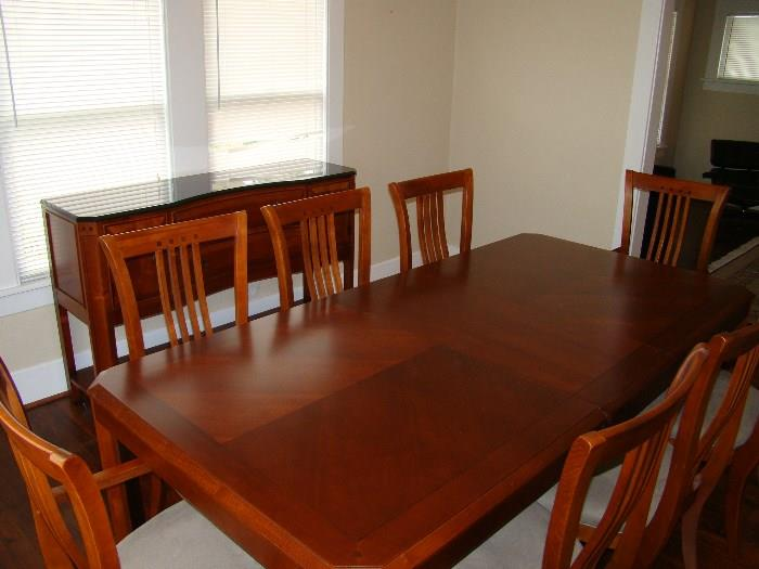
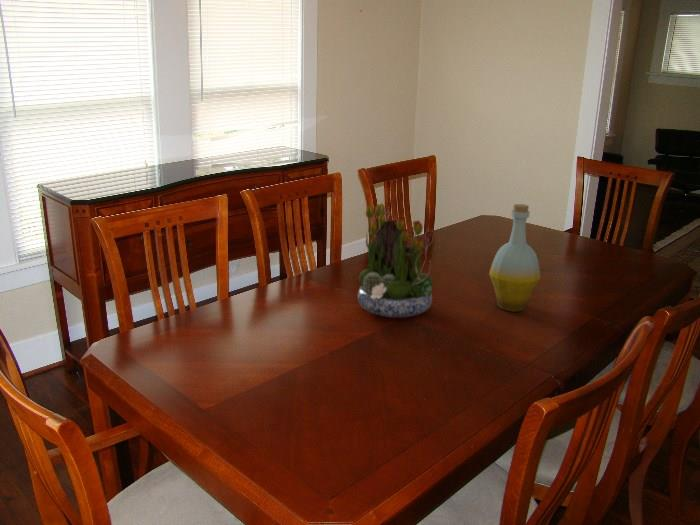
+ flower arrangement [357,202,435,318]
+ bottle [488,203,541,312]
